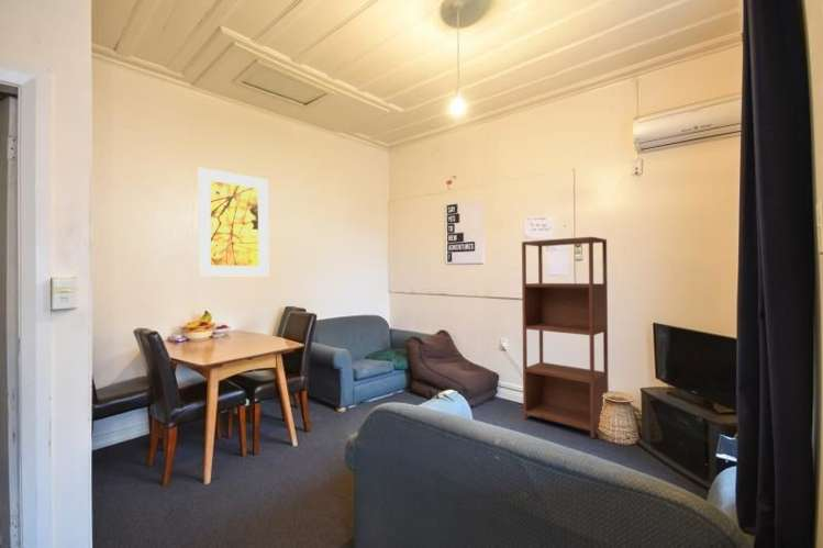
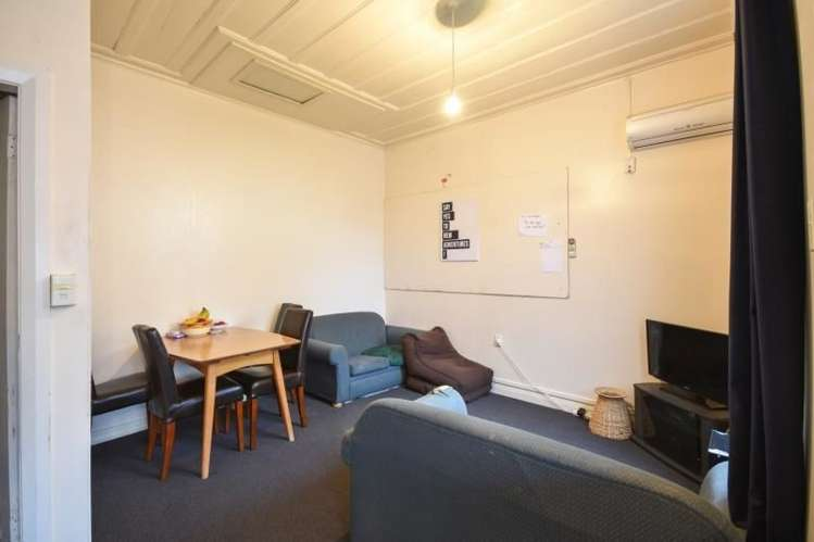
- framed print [197,167,269,278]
- shelving unit [521,236,610,439]
